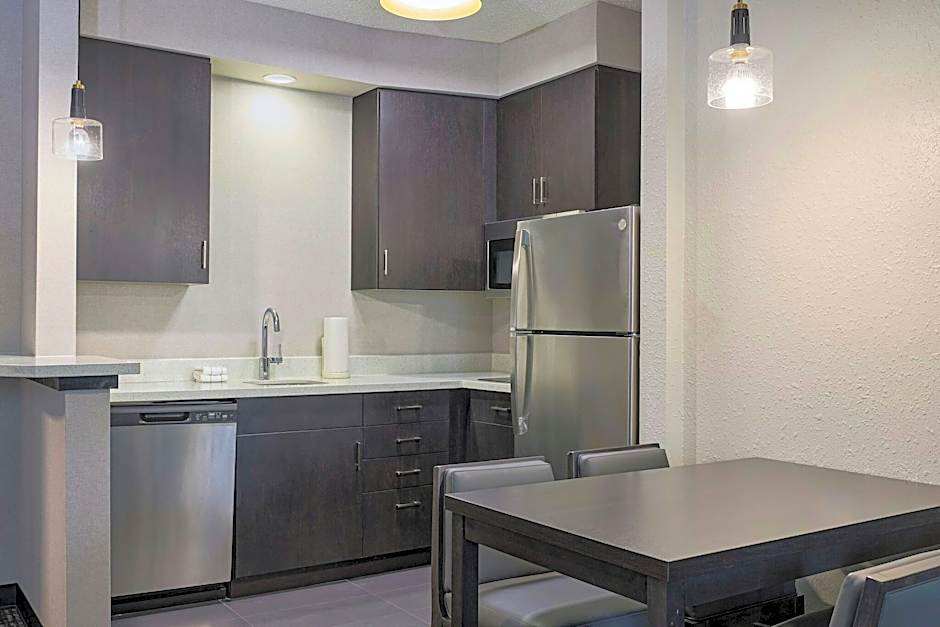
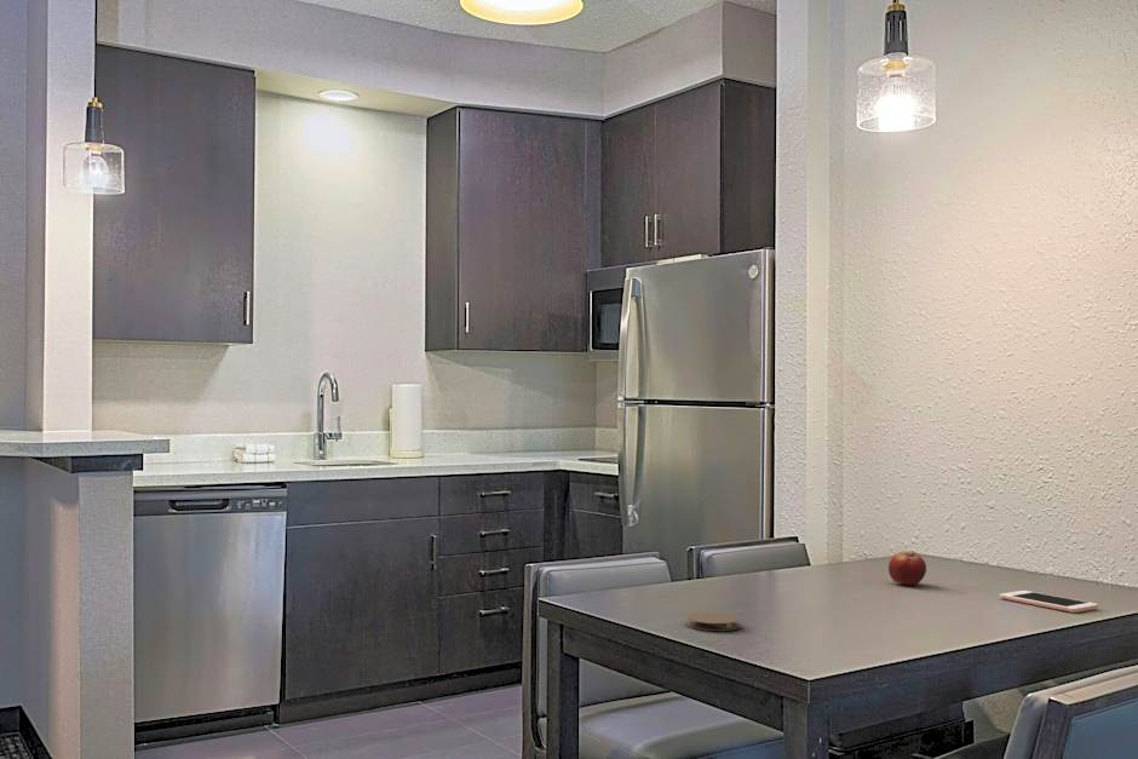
+ coaster [685,610,742,632]
+ fruit [887,550,927,586]
+ cell phone [999,590,1099,614]
